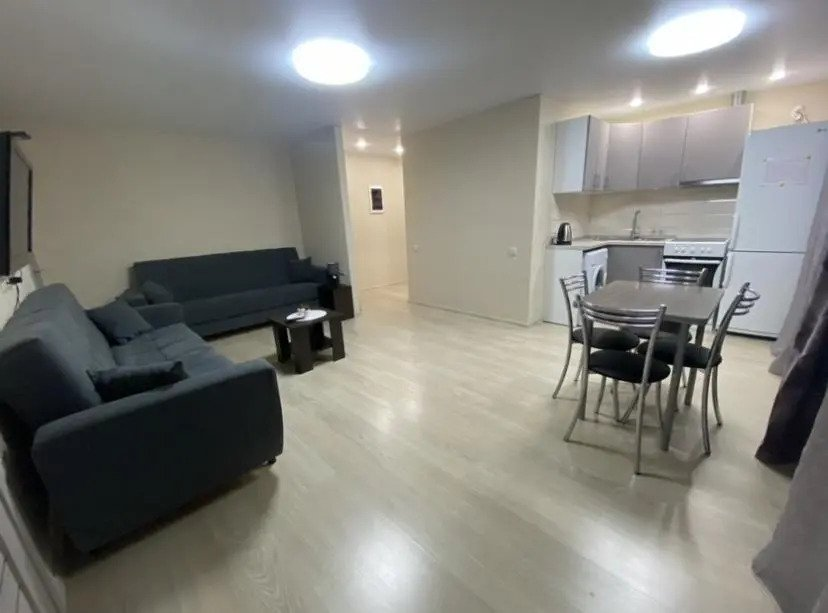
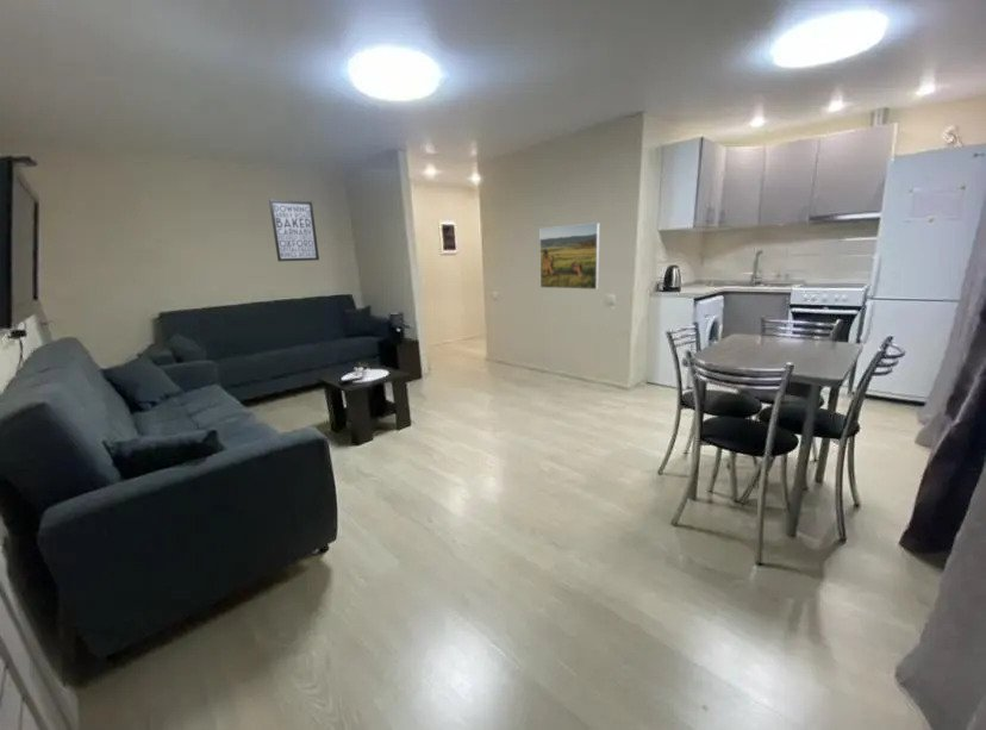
+ wall art [268,199,320,262]
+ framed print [538,222,600,291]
